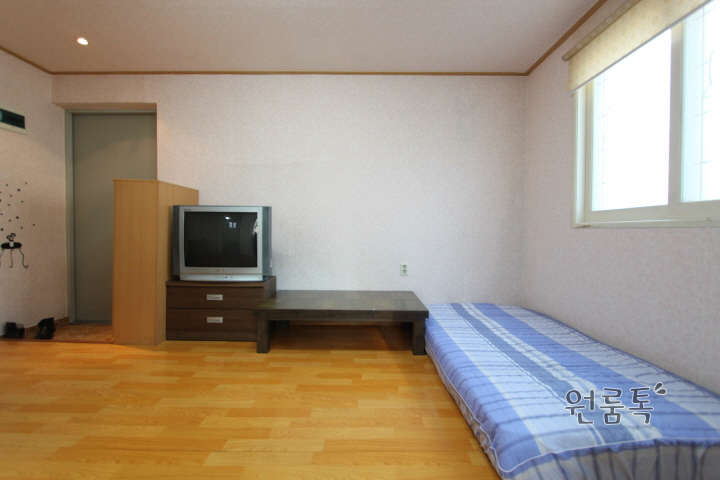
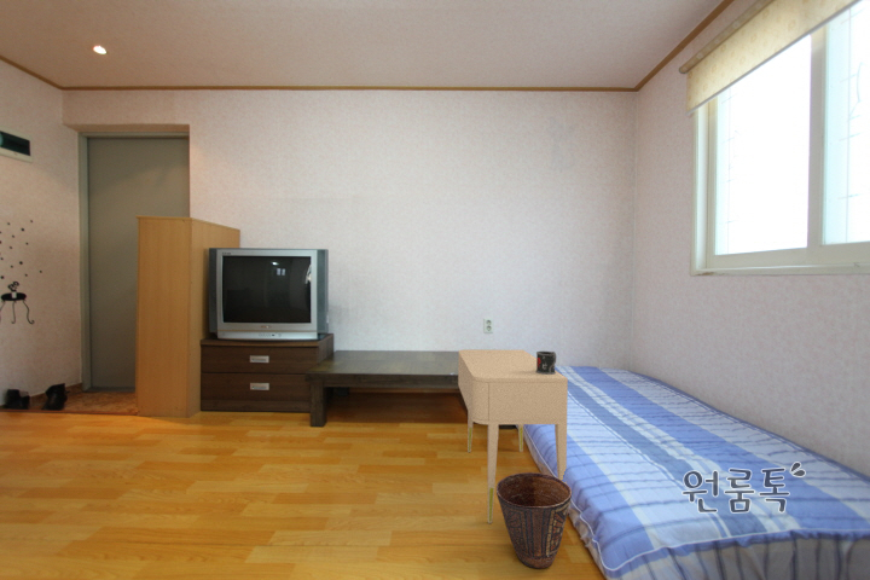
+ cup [495,471,573,569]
+ mug [535,350,557,375]
+ nightstand [457,348,569,524]
